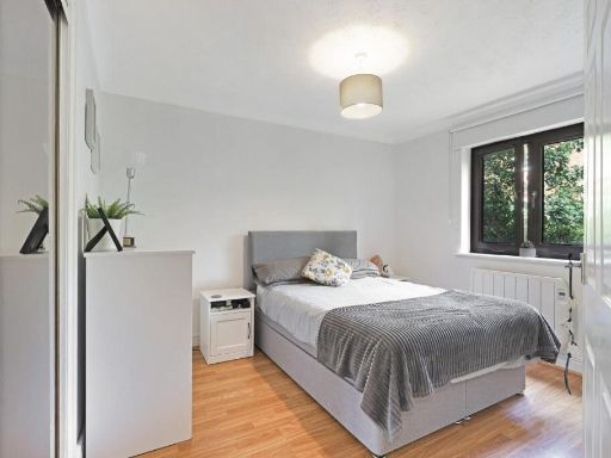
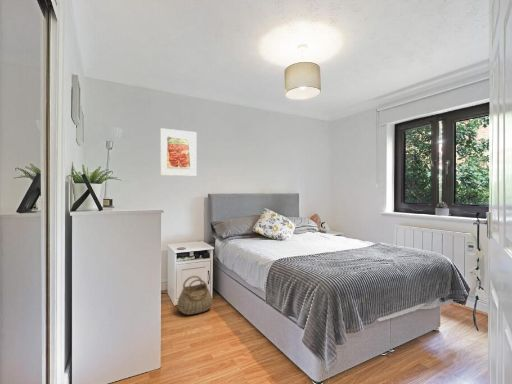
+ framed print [159,127,198,177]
+ basket [176,275,213,316]
